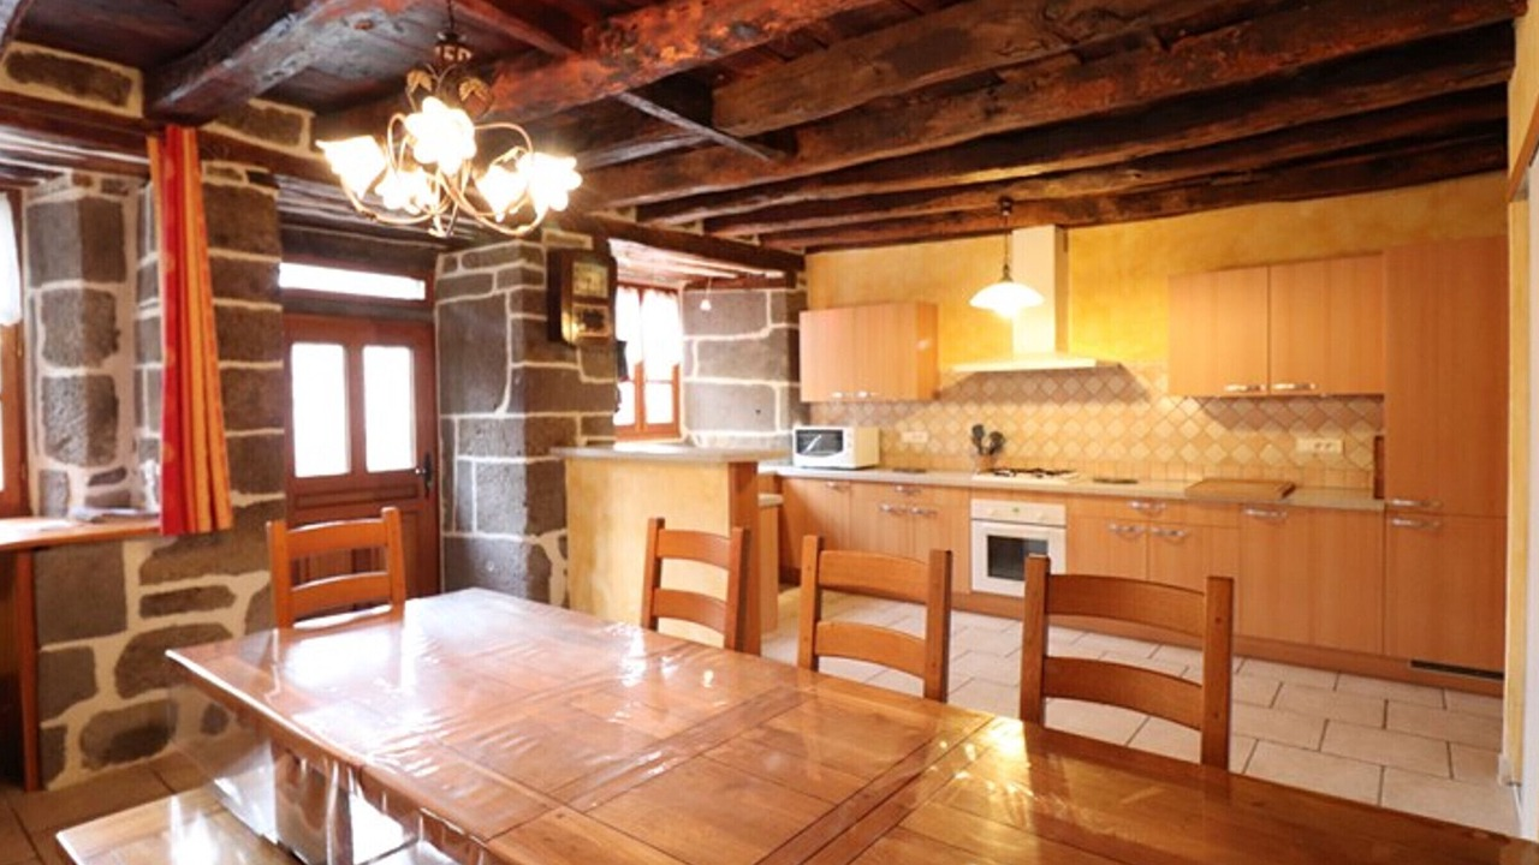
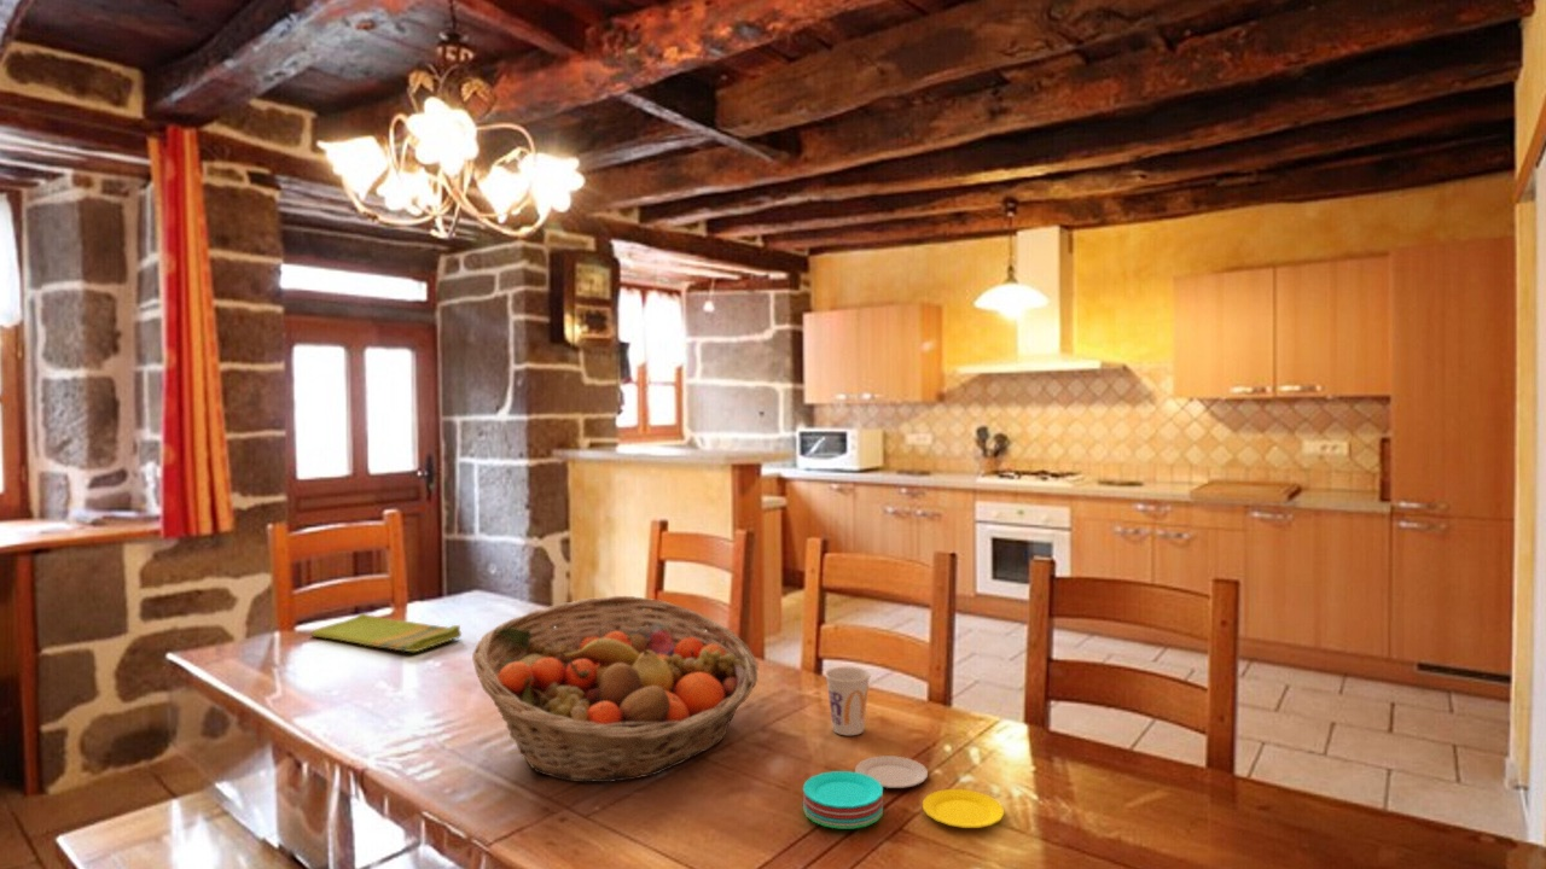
+ dish towel [309,612,463,653]
+ fruit basket [471,595,760,783]
+ cup [824,666,872,736]
+ plate [802,754,1005,829]
